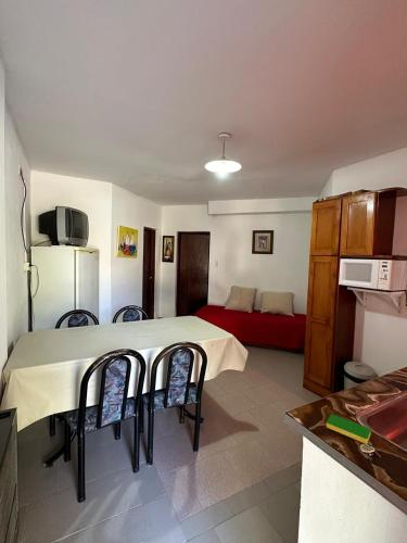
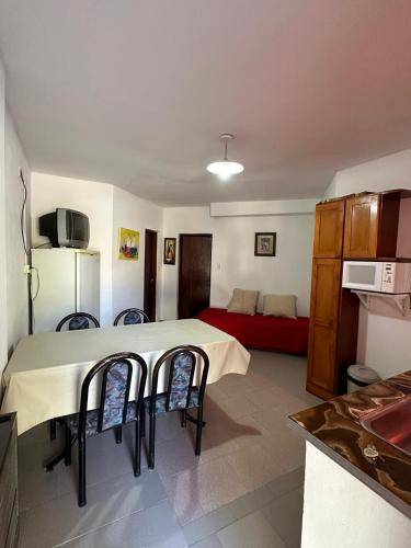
- dish sponge [326,413,372,445]
